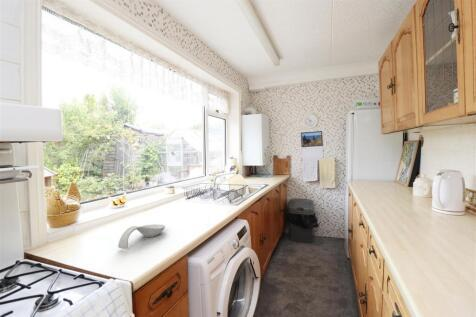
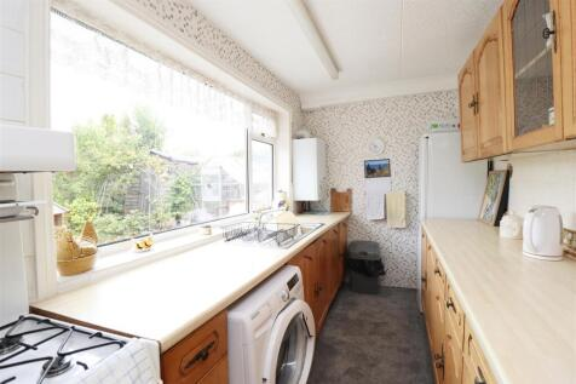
- spoon rest [117,223,166,250]
